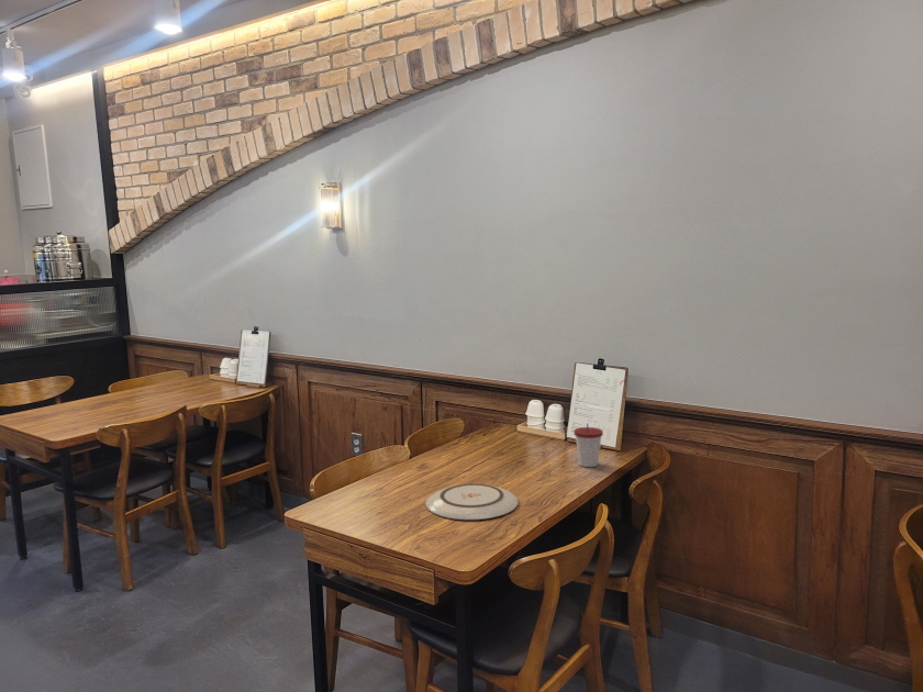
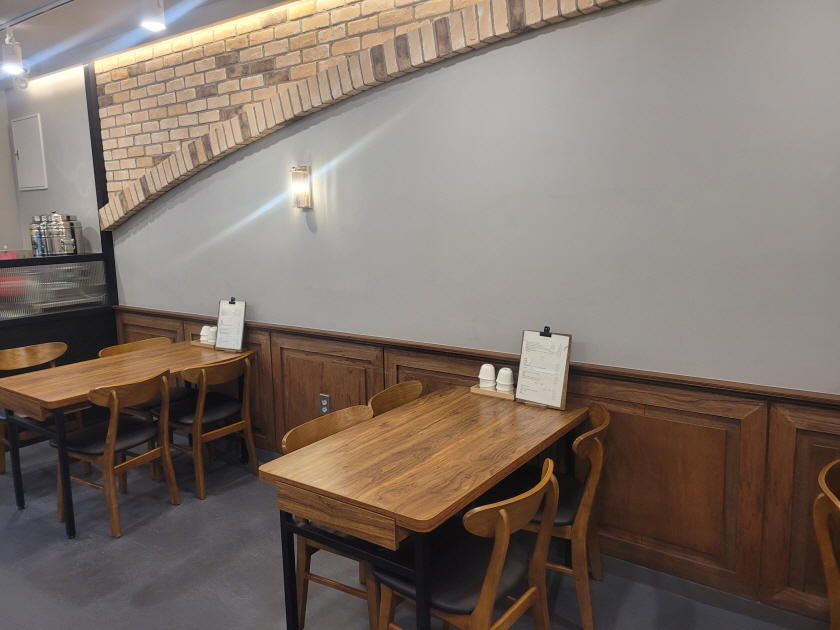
- cup [572,423,604,468]
- plate [425,483,520,521]
